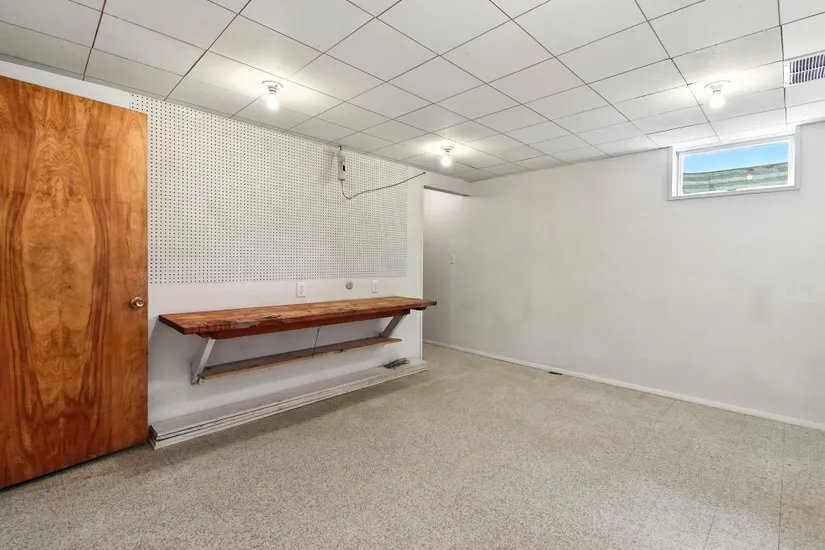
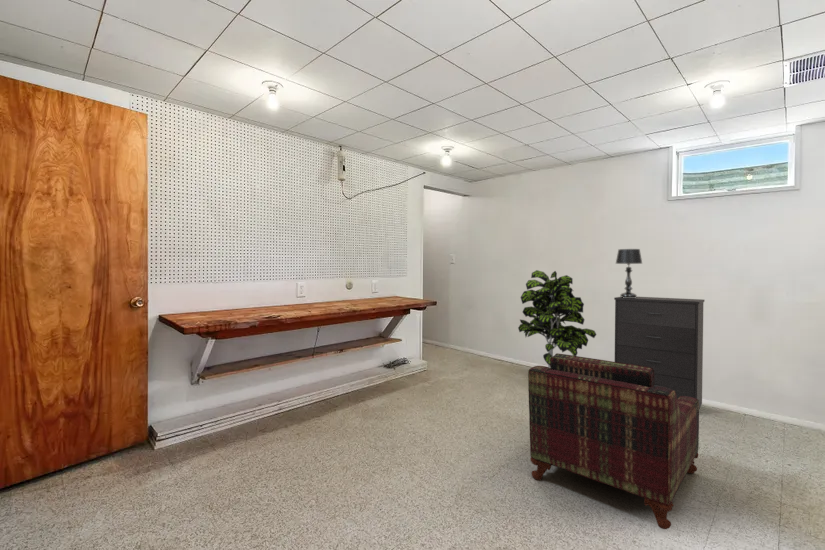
+ armchair [527,352,700,530]
+ table lamp [615,248,643,298]
+ dresser [613,296,706,409]
+ indoor plant [517,269,597,368]
